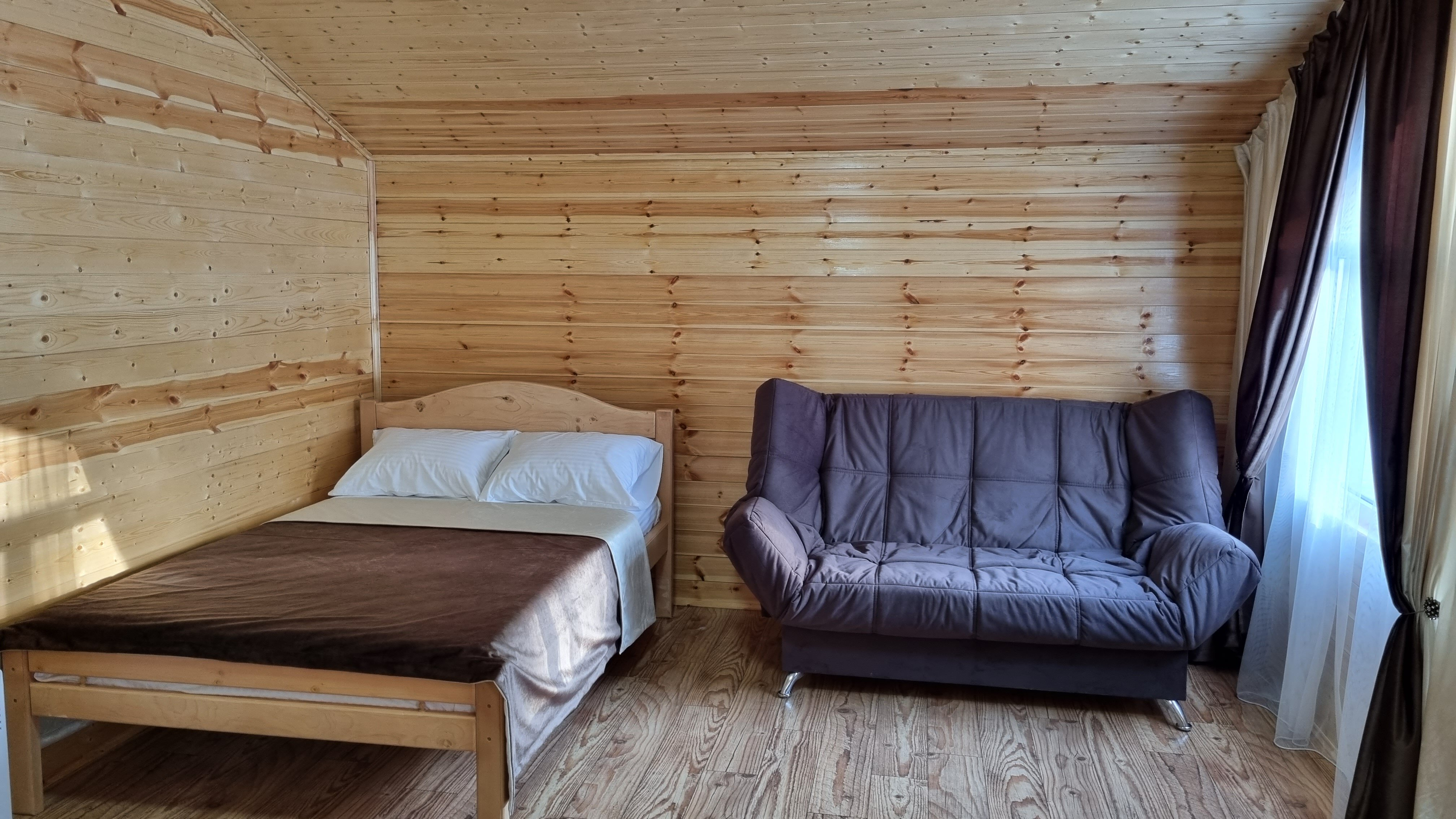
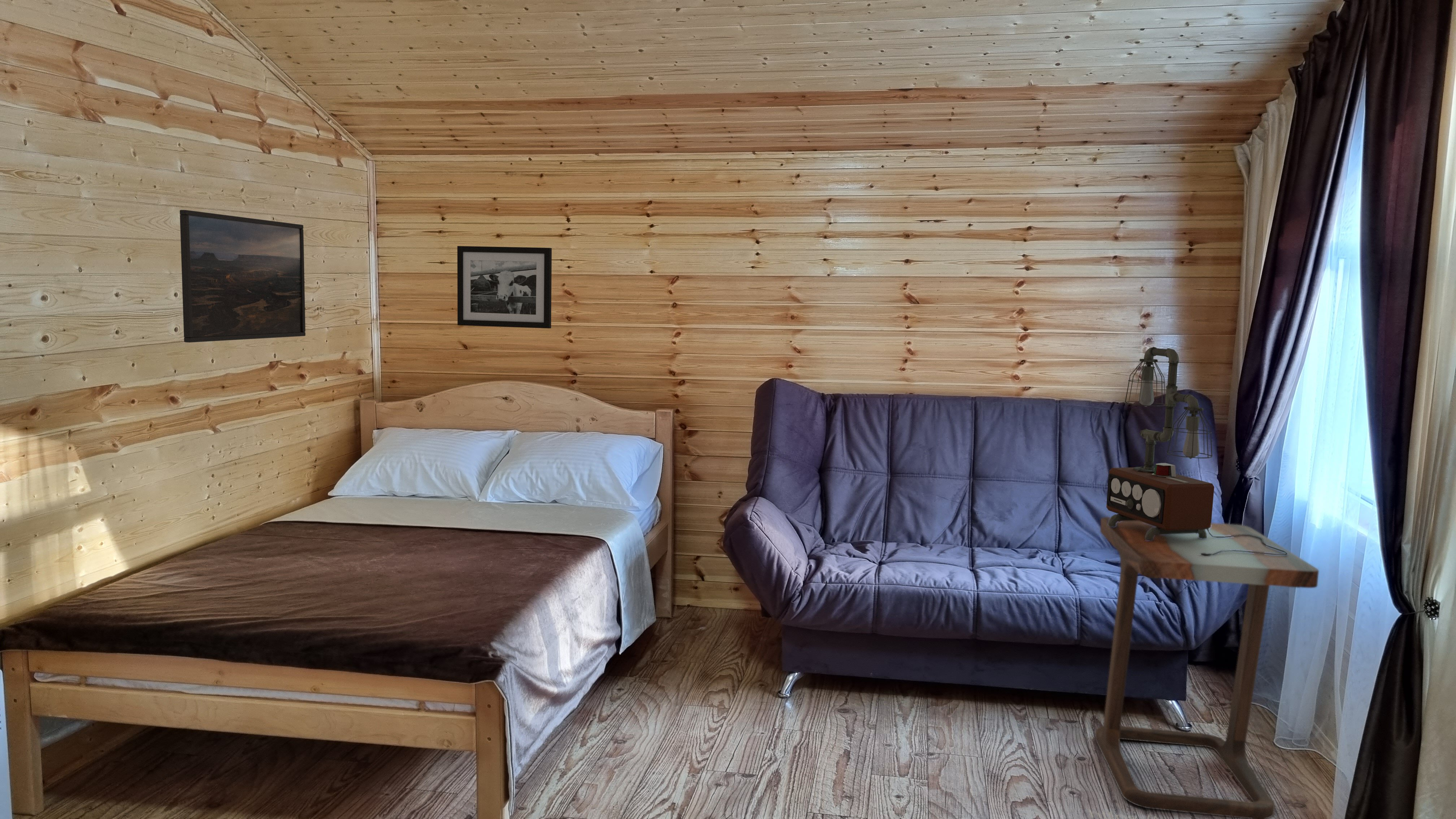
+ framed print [179,209,306,343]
+ picture frame [457,246,552,329]
+ side table [1088,517,1319,819]
+ table lamp [1106,347,1288,556]
